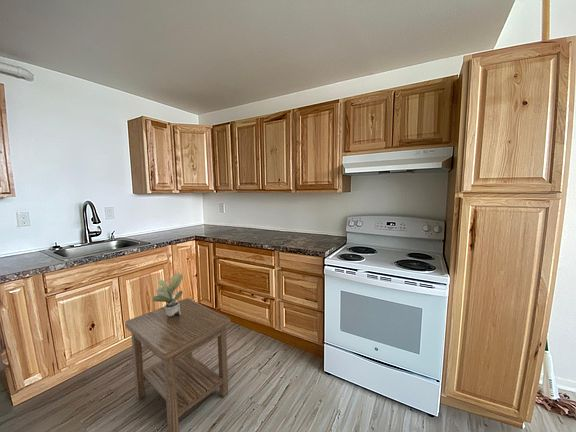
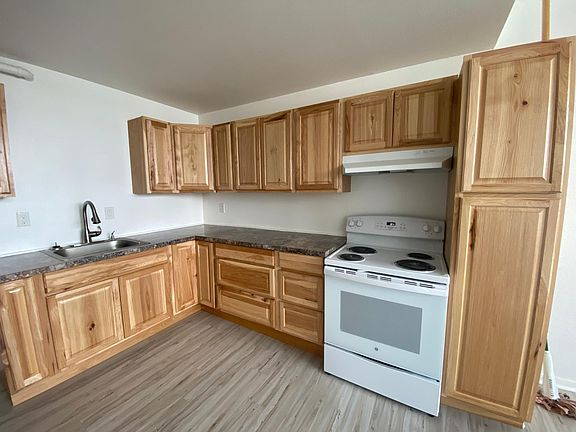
- potted plant [151,272,184,316]
- side table [124,297,232,432]
